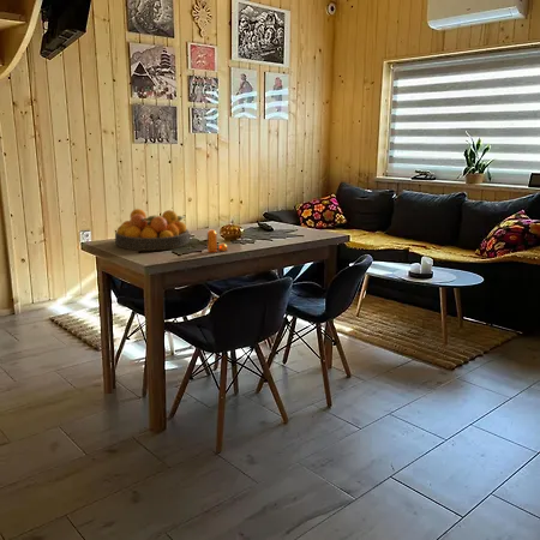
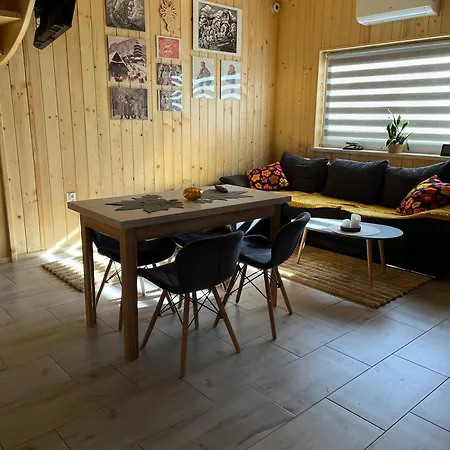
- pepper shaker [206,228,229,253]
- fruit bowl [114,208,191,252]
